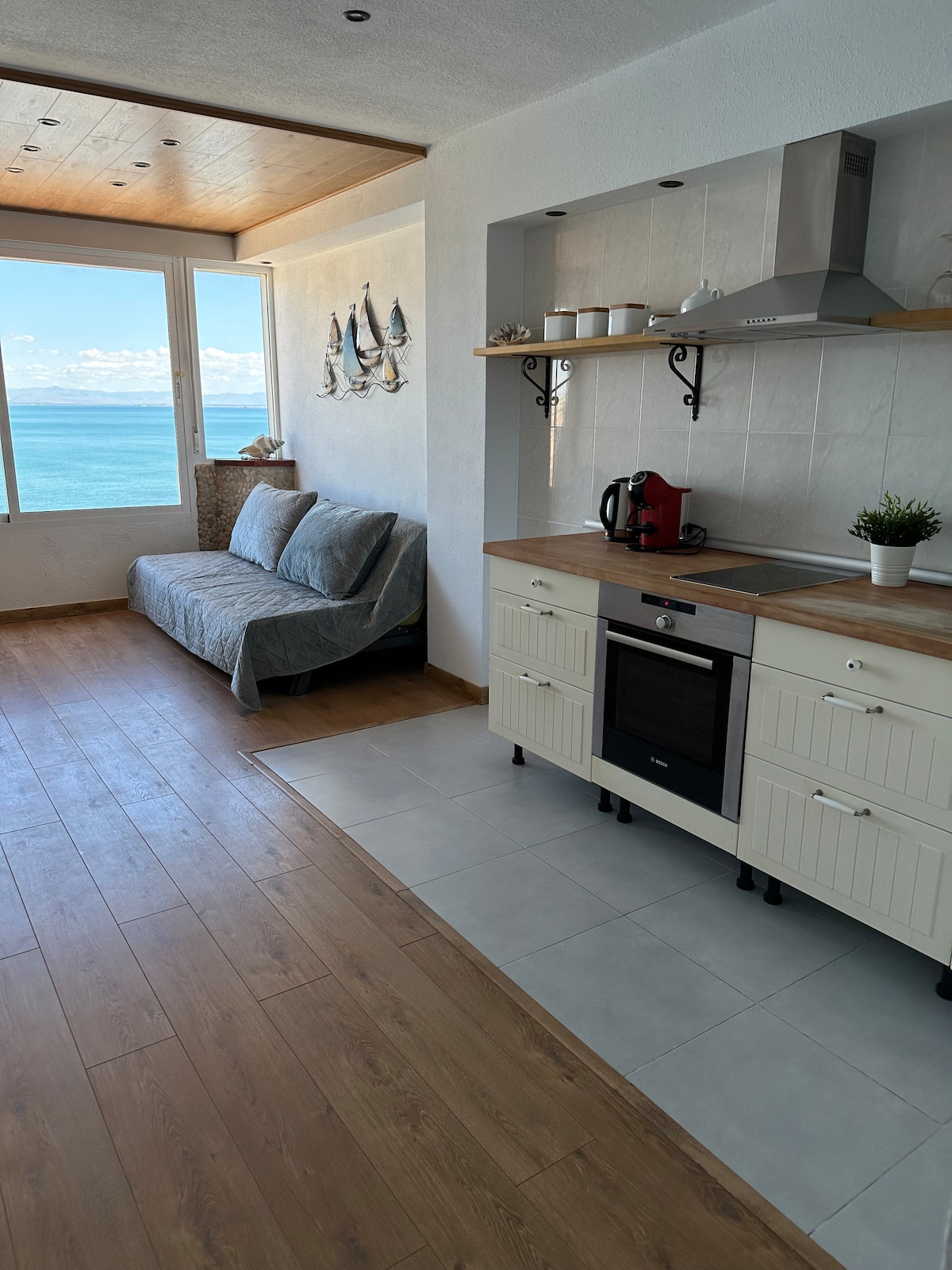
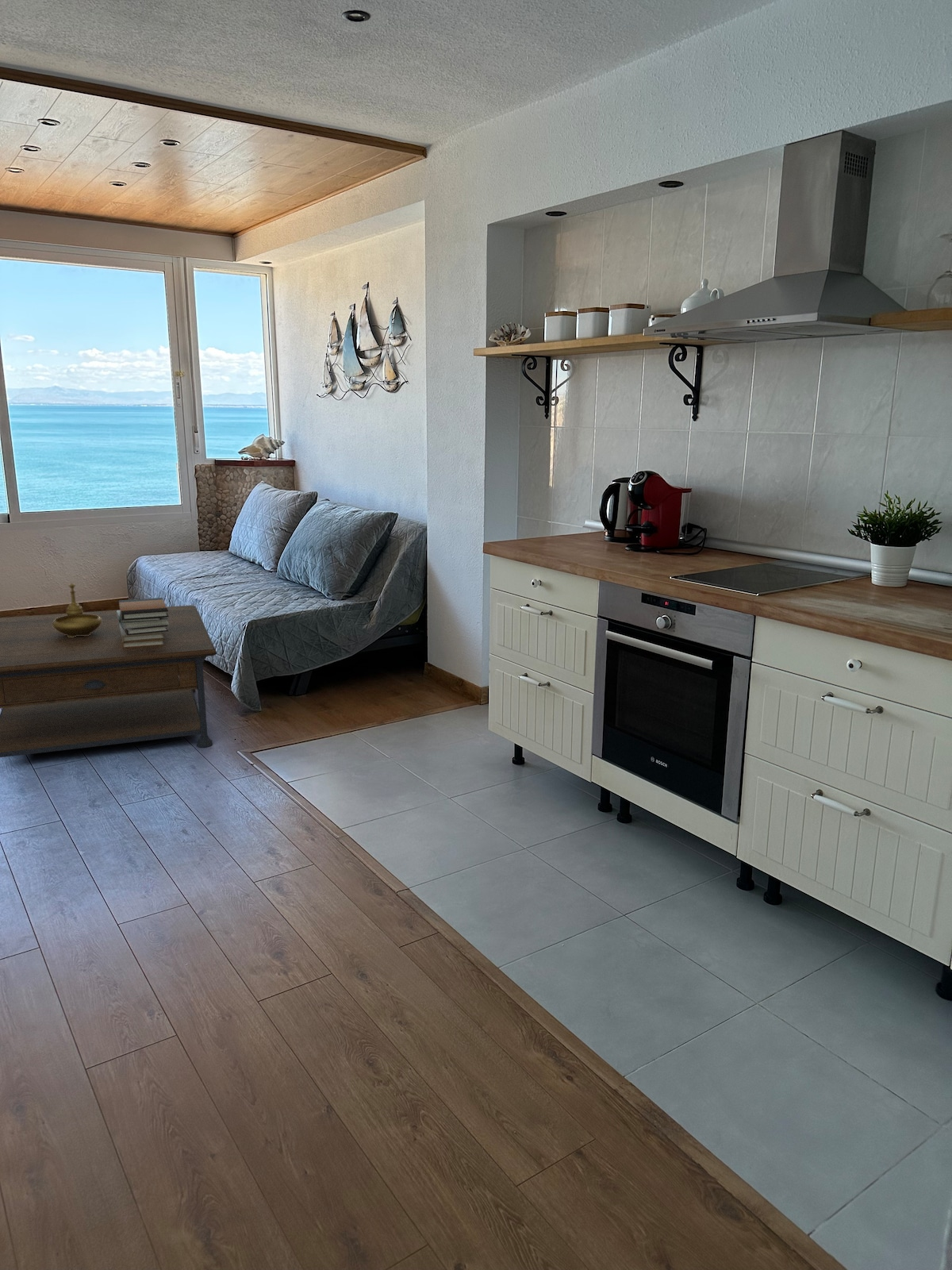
+ coffee table [0,604,217,758]
+ decorative bowl [52,582,102,637]
+ book stack [117,597,170,648]
